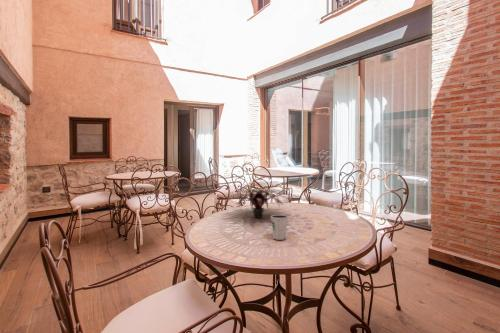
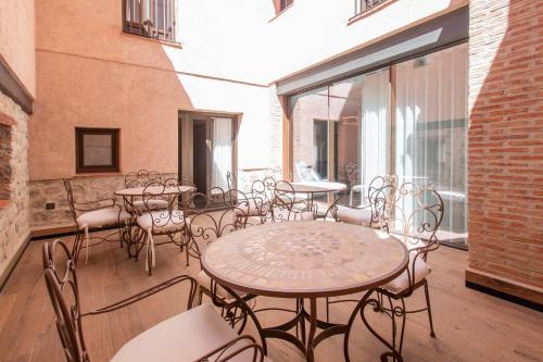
- plant [224,187,295,219]
- dixie cup [270,214,289,241]
